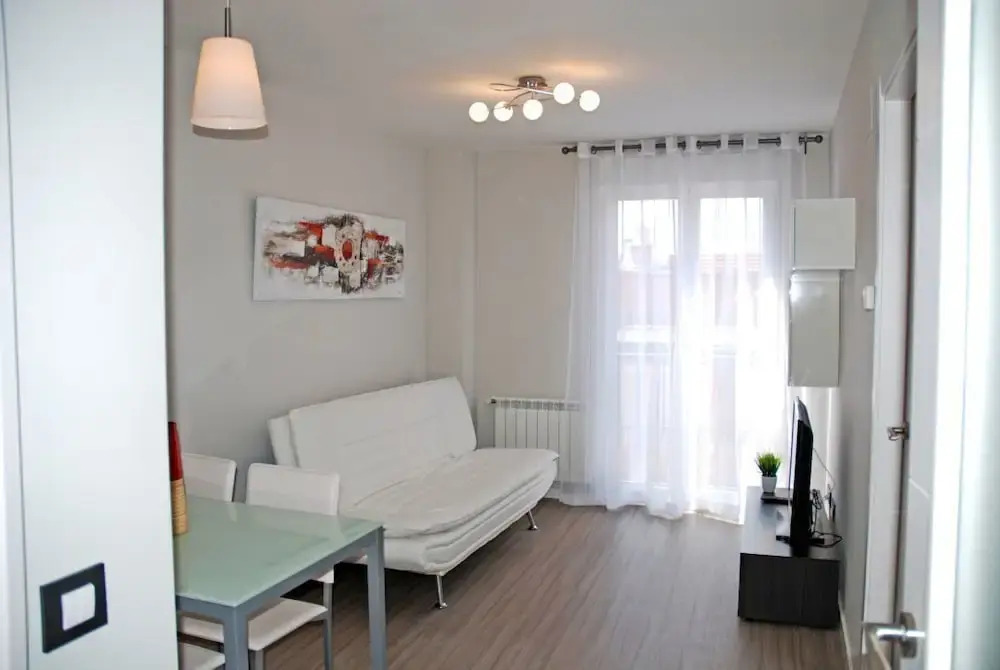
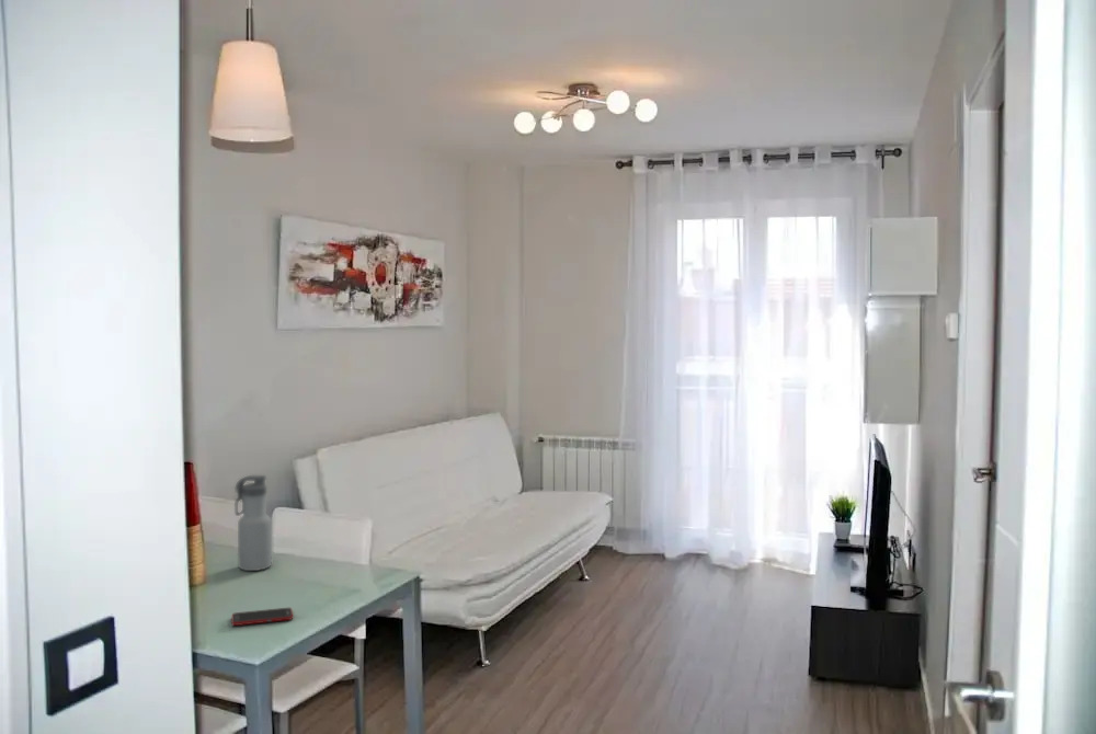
+ cell phone [230,607,294,627]
+ water bottle [235,474,273,572]
